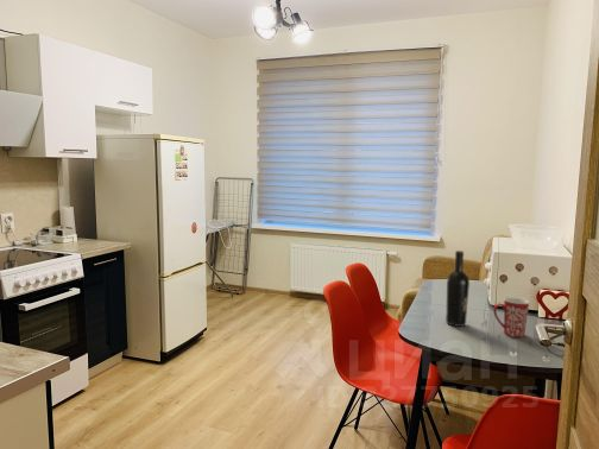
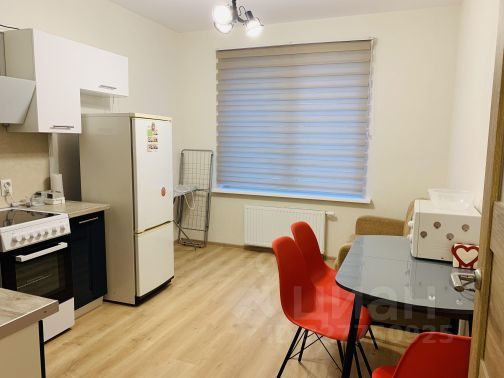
- wine bottle [444,249,471,328]
- mug [492,296,531,339]
